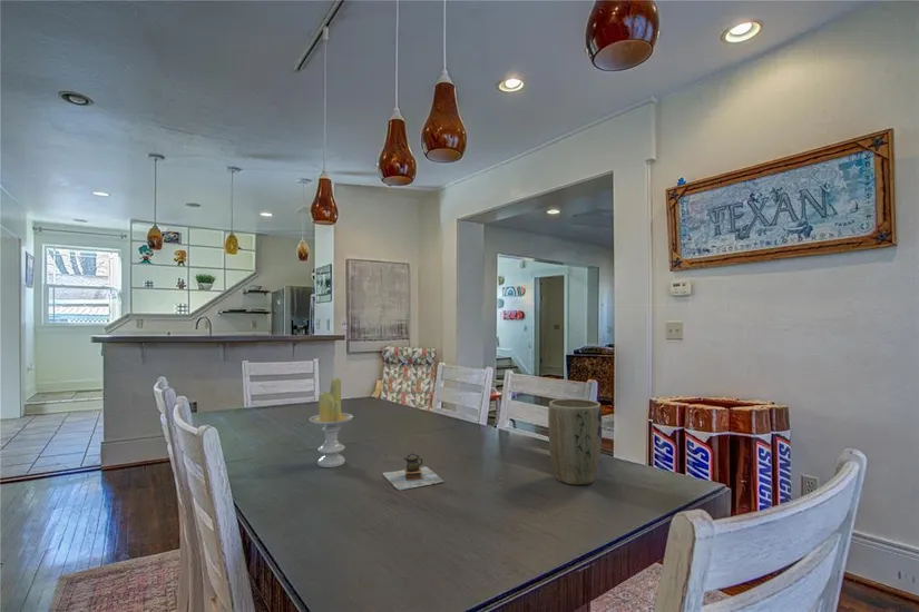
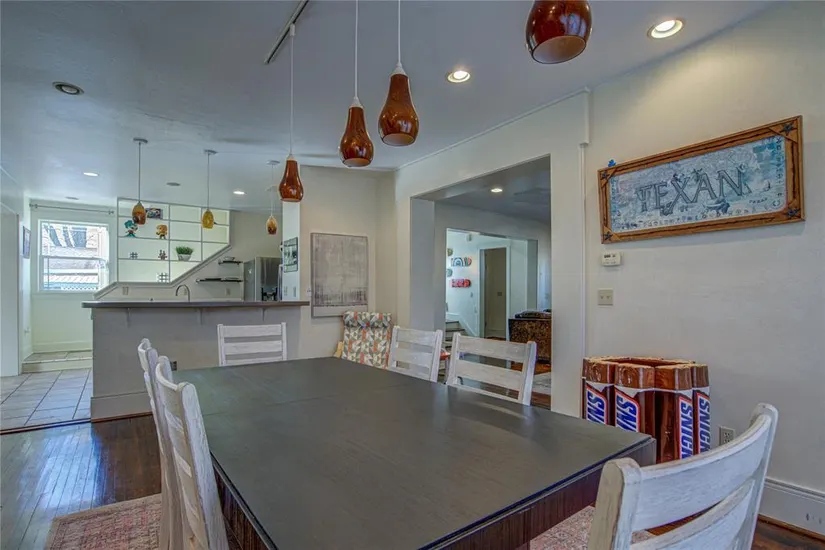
- candle [307,377,354,468]
- plant pot [547,397,603,486]
- teapot [382,452,444,492]
